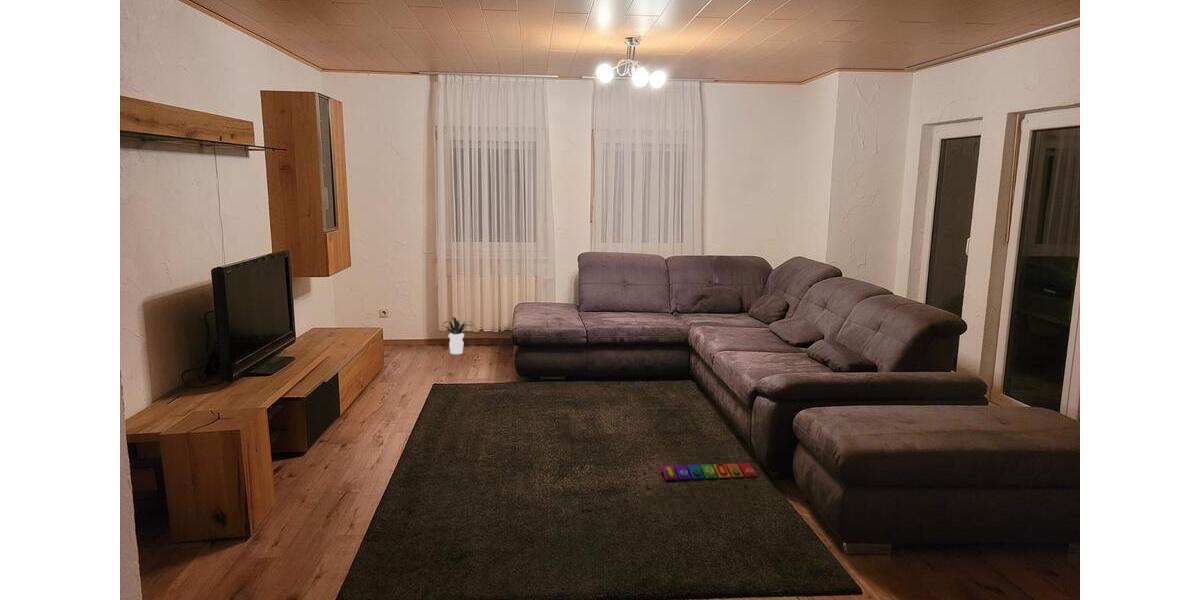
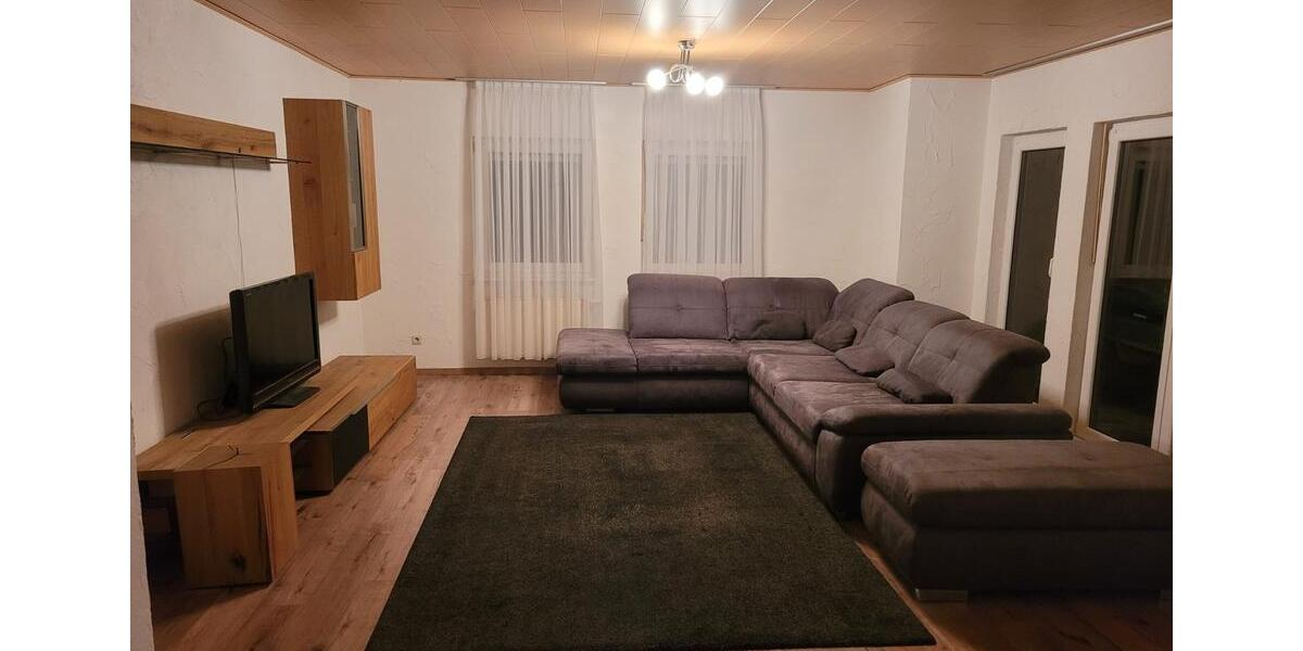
- potted plant [441,316,477,355]
- knob puzzle [660,462,758,481]
